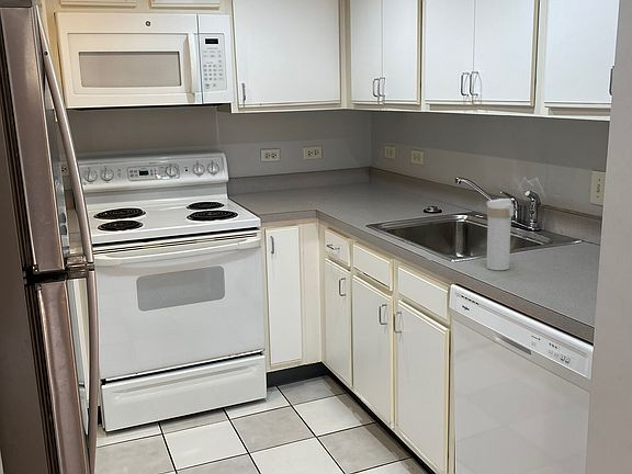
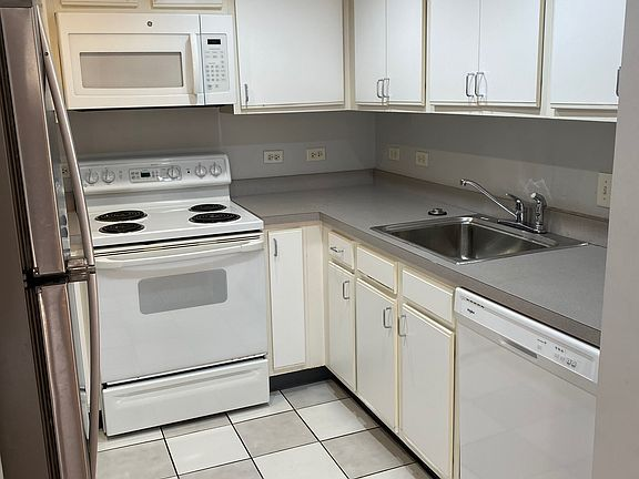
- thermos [486,198,515,271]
